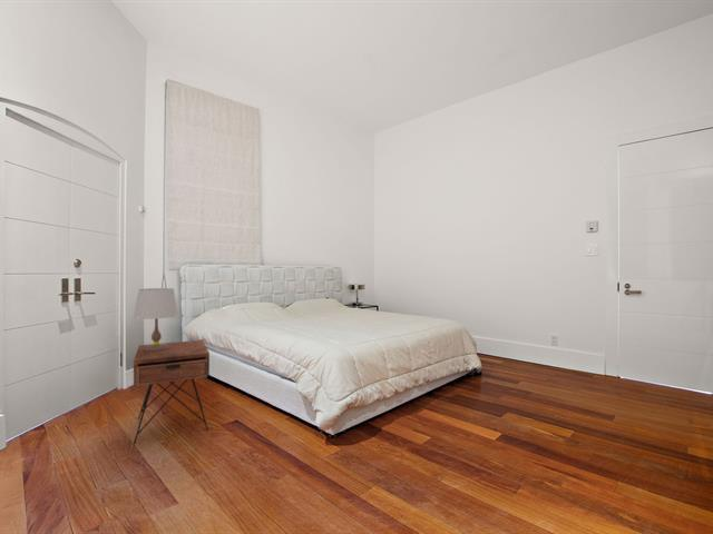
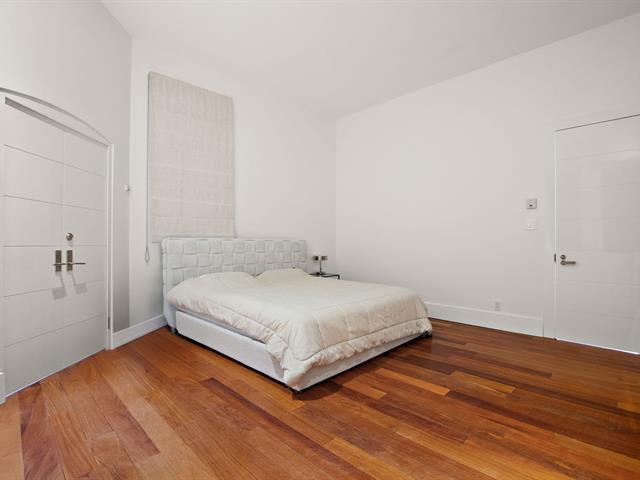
- table lamp [133,287,179,352]
- nightstand [133,339,211,445]
